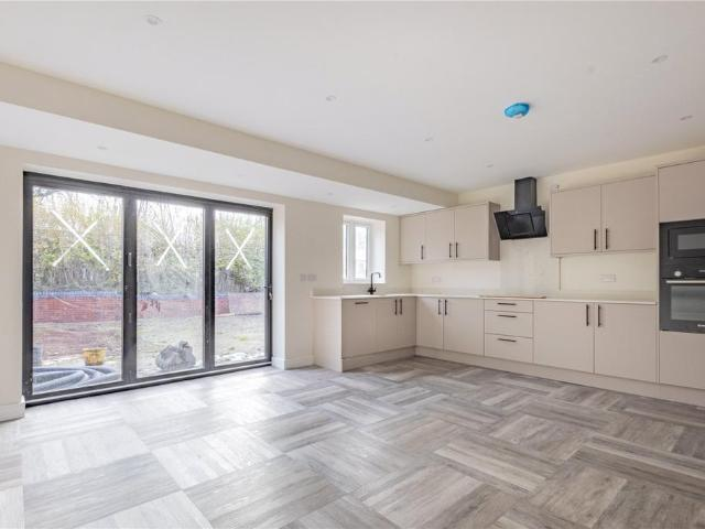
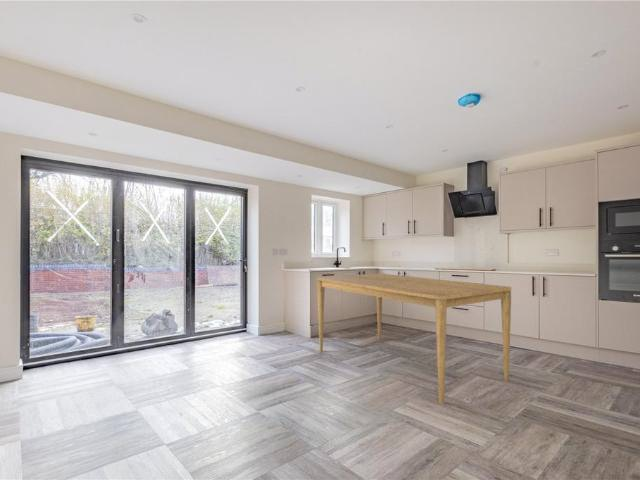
+ dining table [316,273,512,404]
